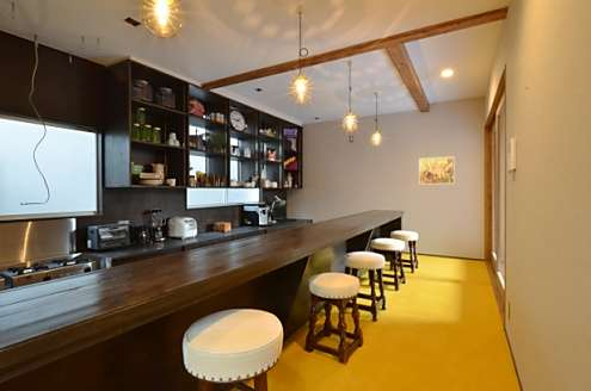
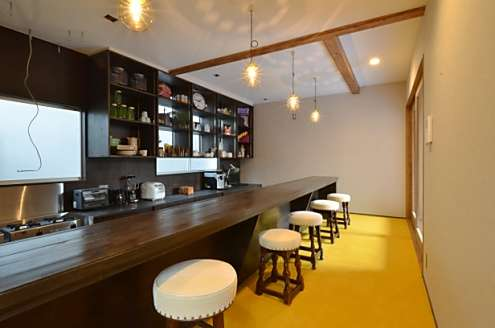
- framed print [418,155,456,186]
